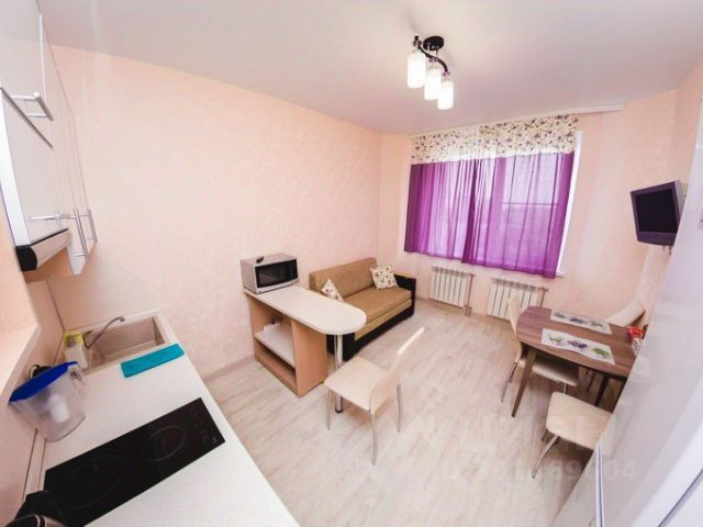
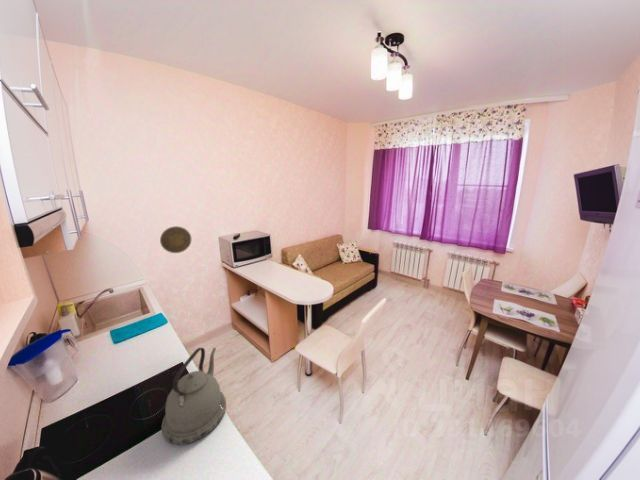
+ decorative plate [159,225,192,254]
+ kettle [160,347,227,446]
